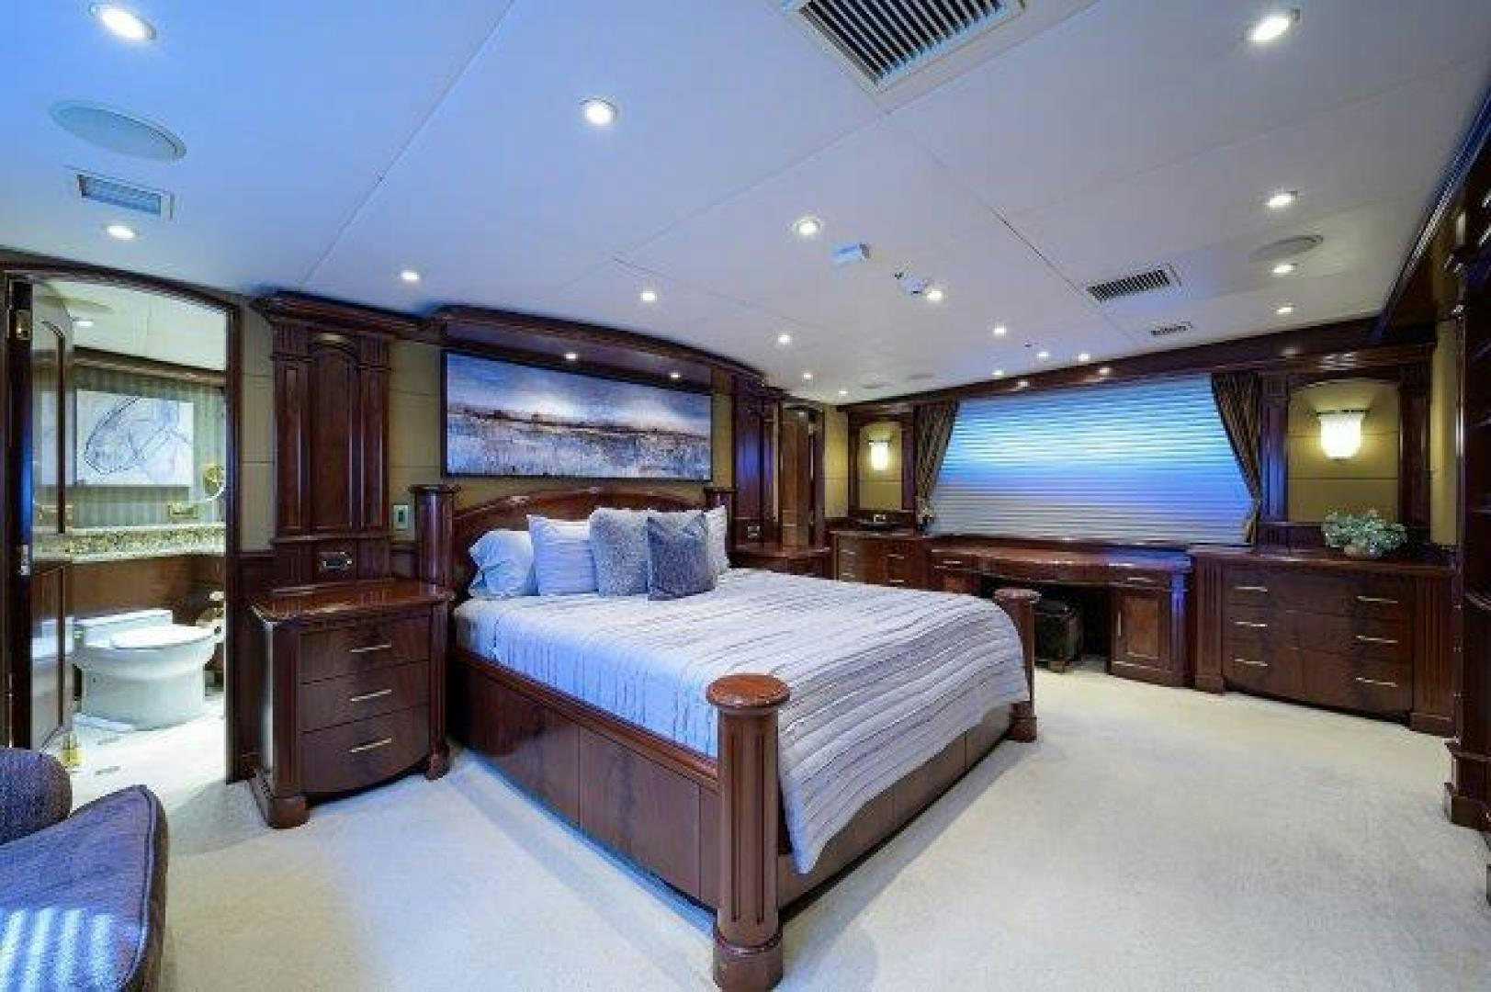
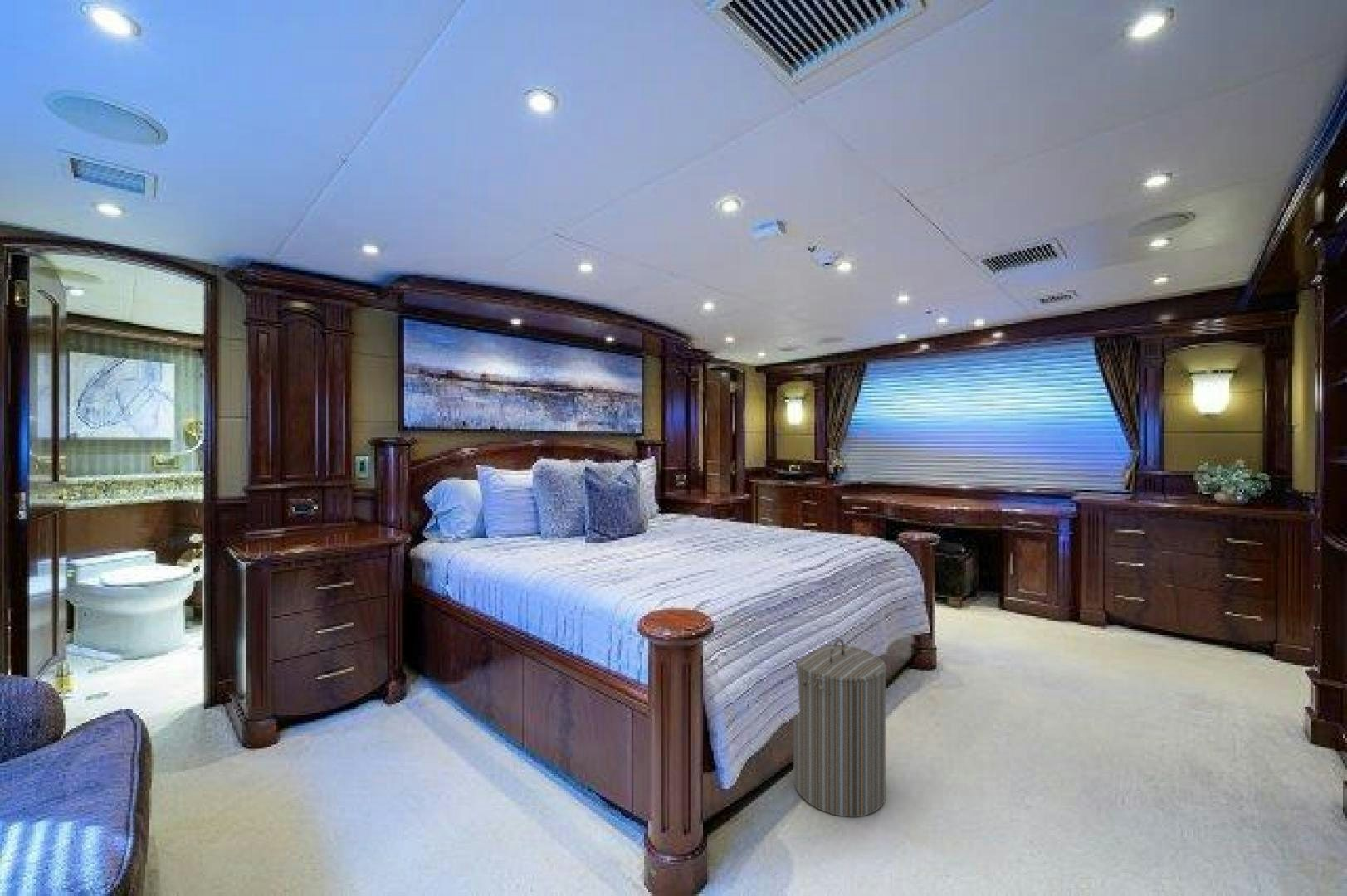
+ laundry hamper [793,638,887,818]
